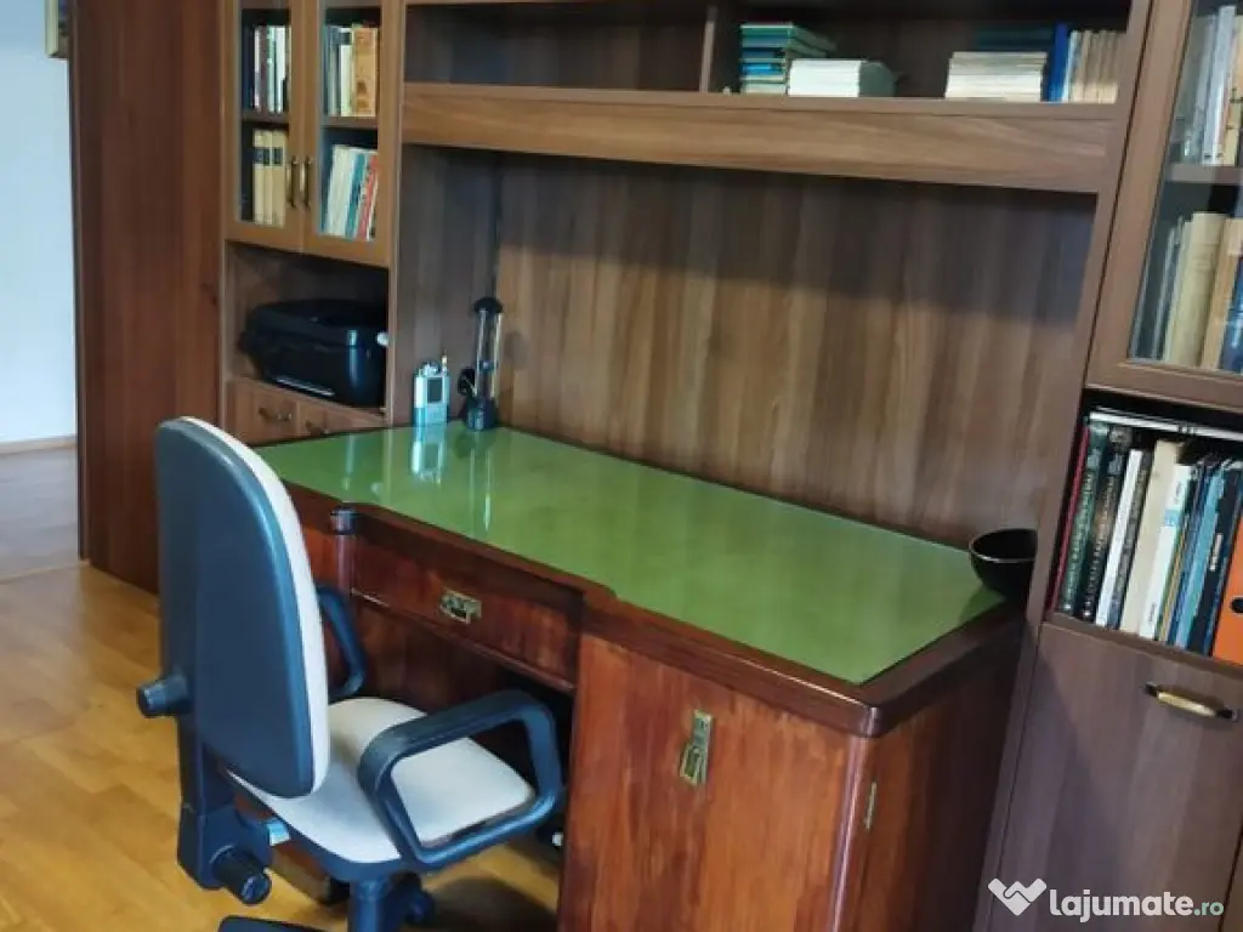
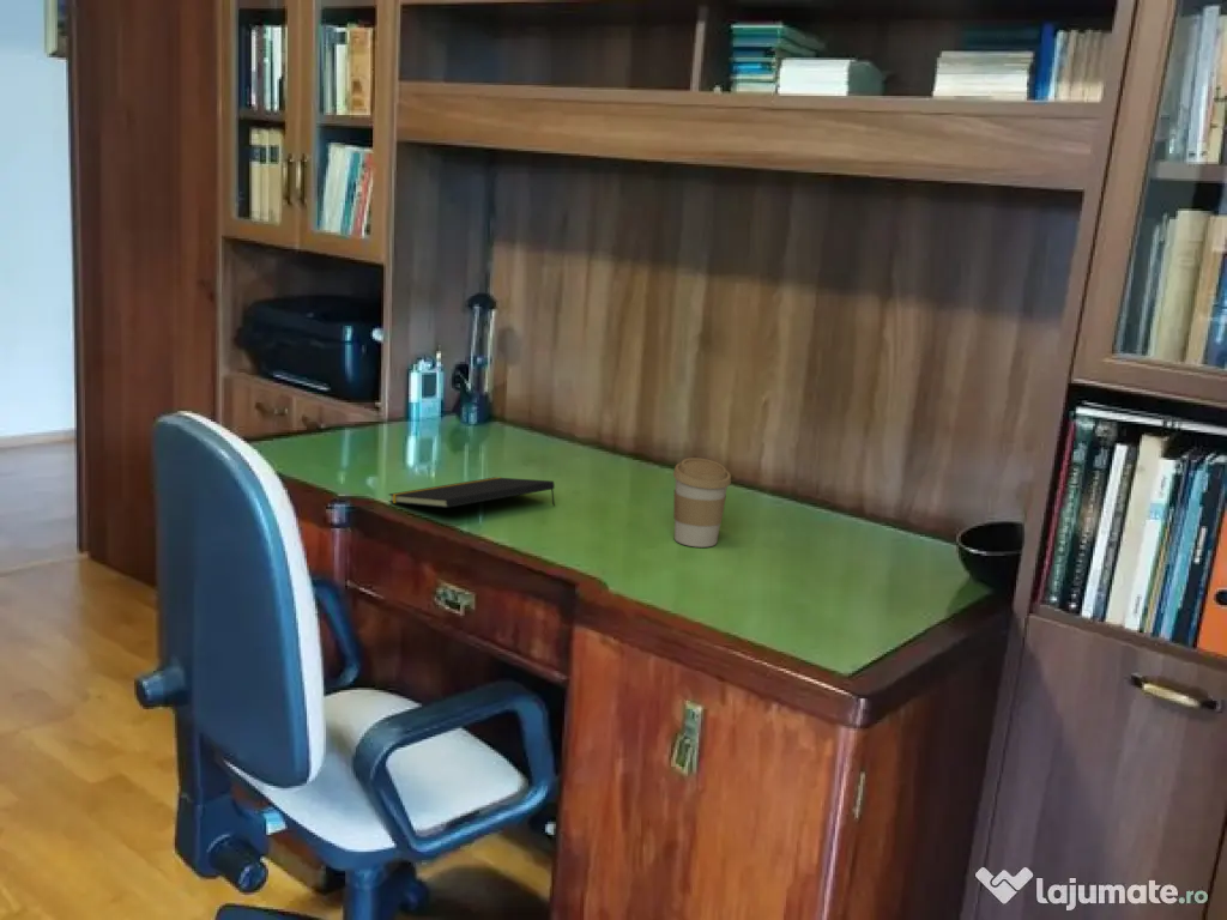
+ coffee cup [672,456,732,549]
+ notepad [387,476,556,509]
